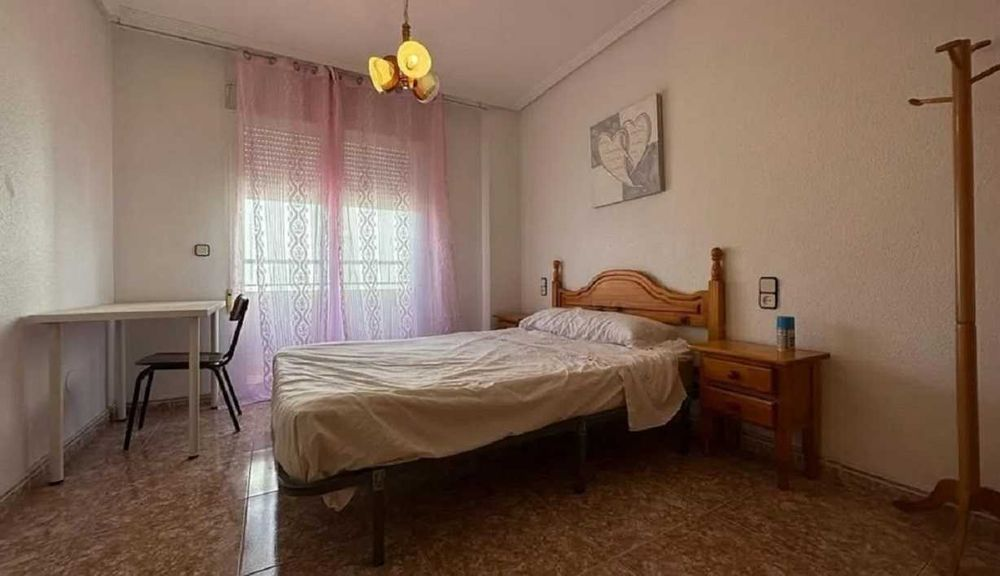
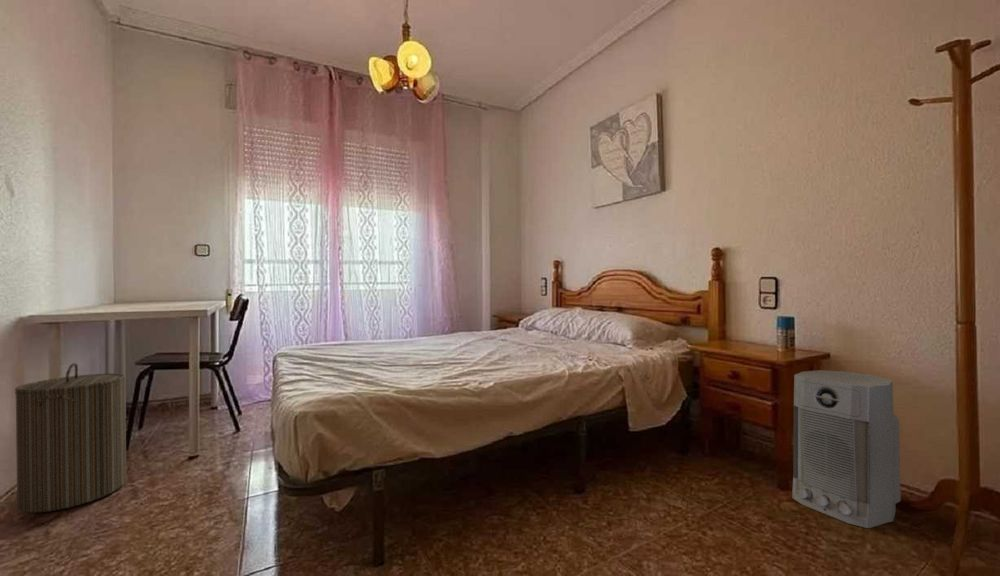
+ laundry hamper [14,362,127,514]
+ air purifier [791,369,902,529]
